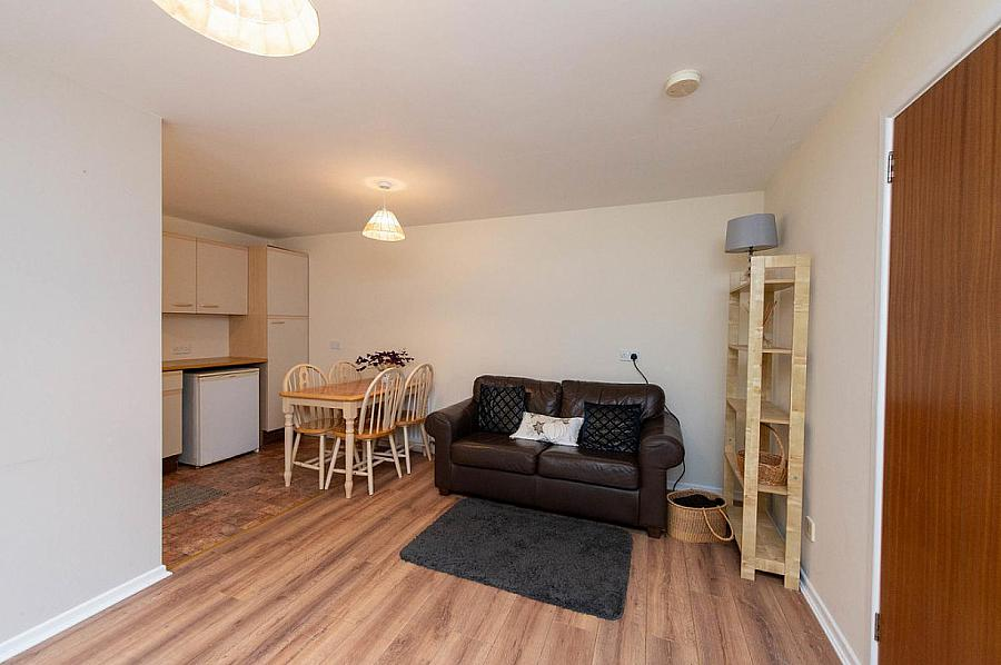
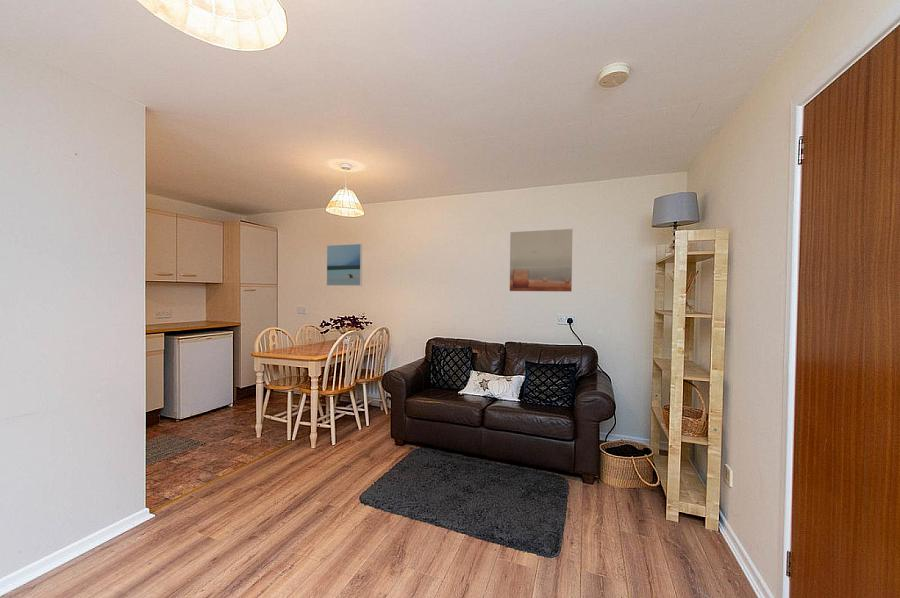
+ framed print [326,243,363,287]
+ wall art [509,228,573,292]
